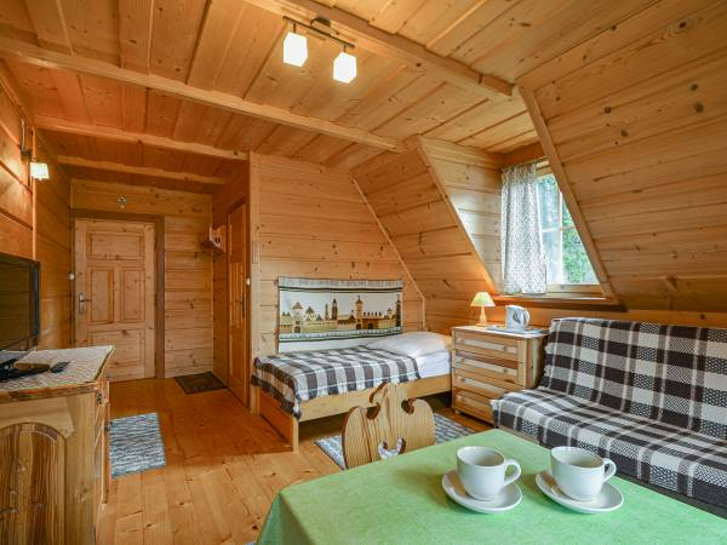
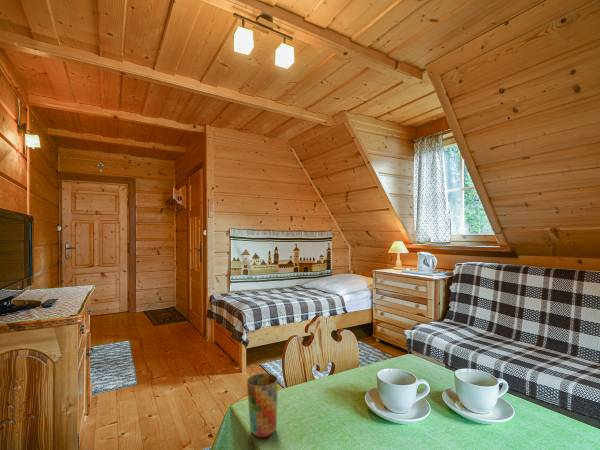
+ cup [246,372,279,438]
